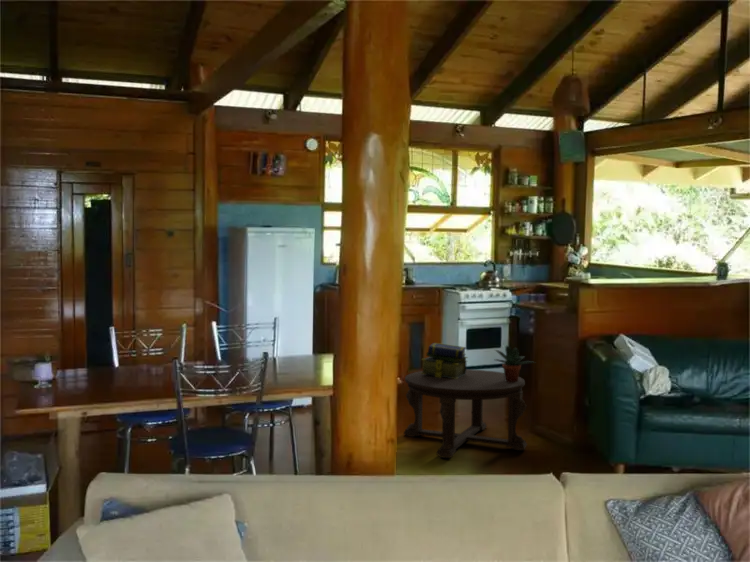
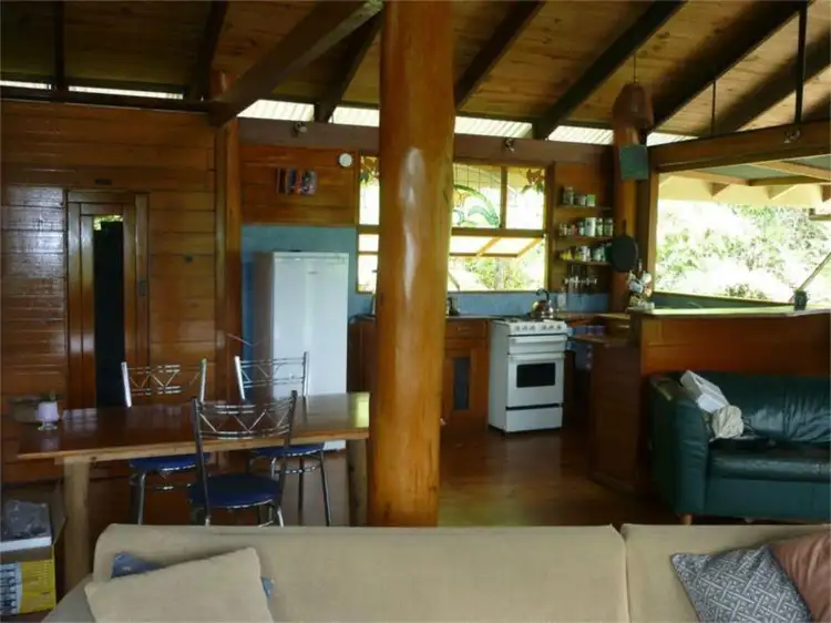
- potted plant [494,345,536,382]
- coffee table [403,368,528,459]
- stack of books [421,342,469,379]
